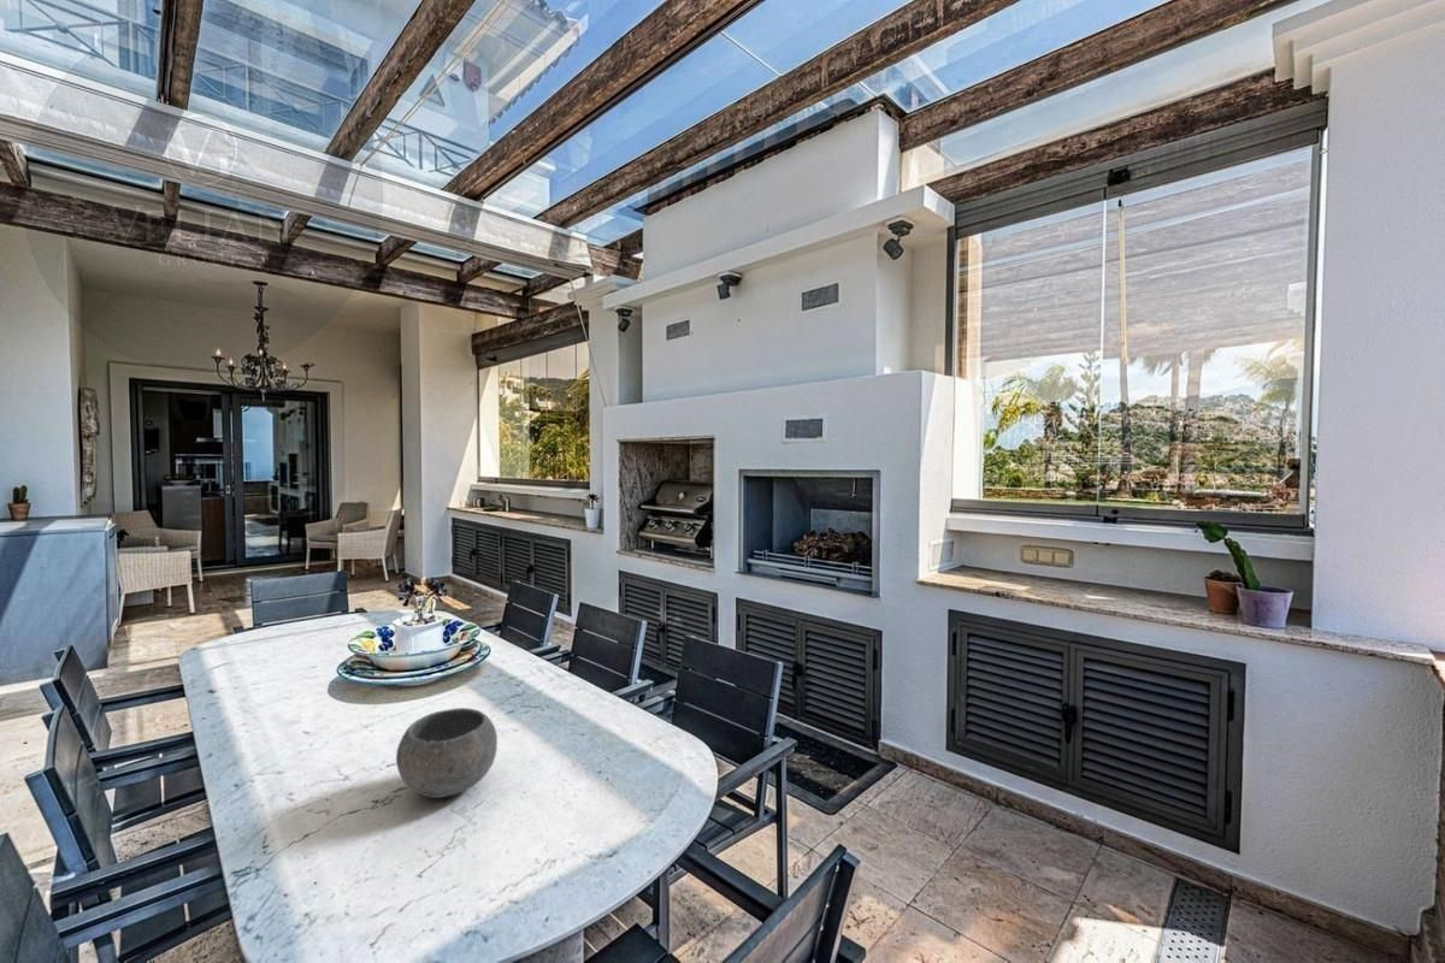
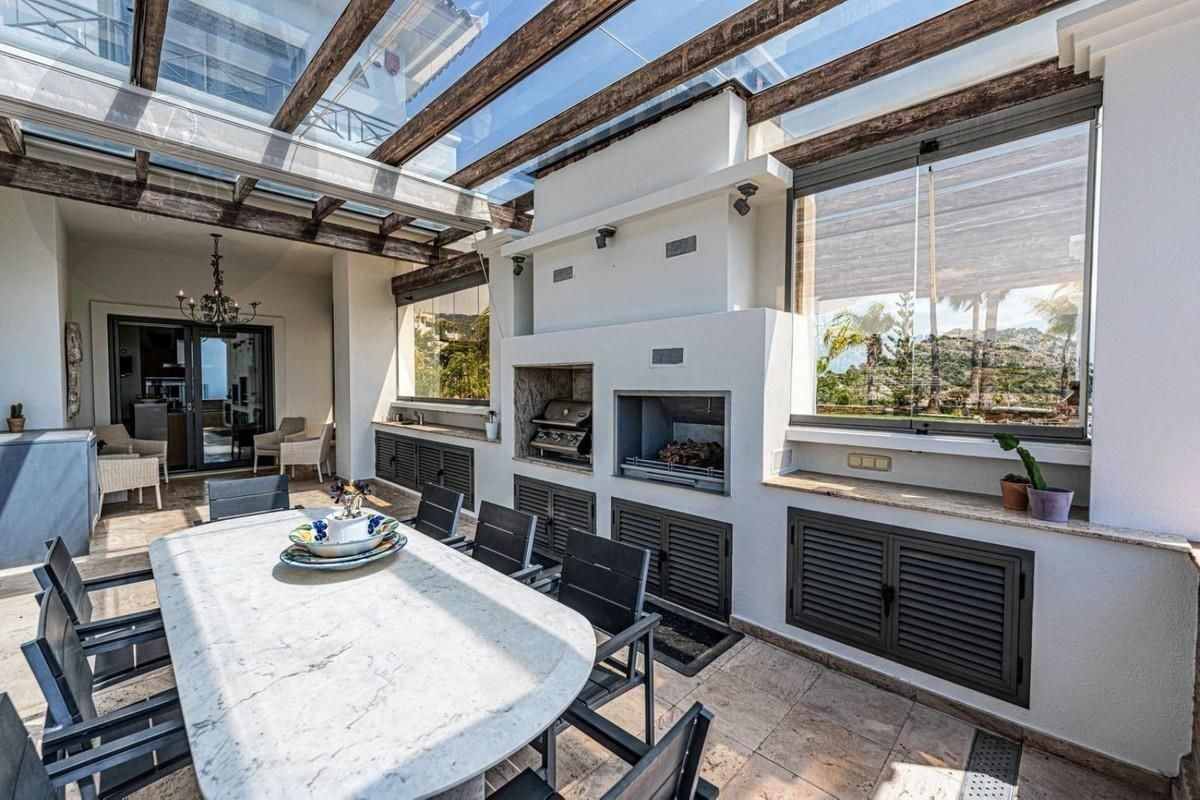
- bowl [395,707,499,799]
